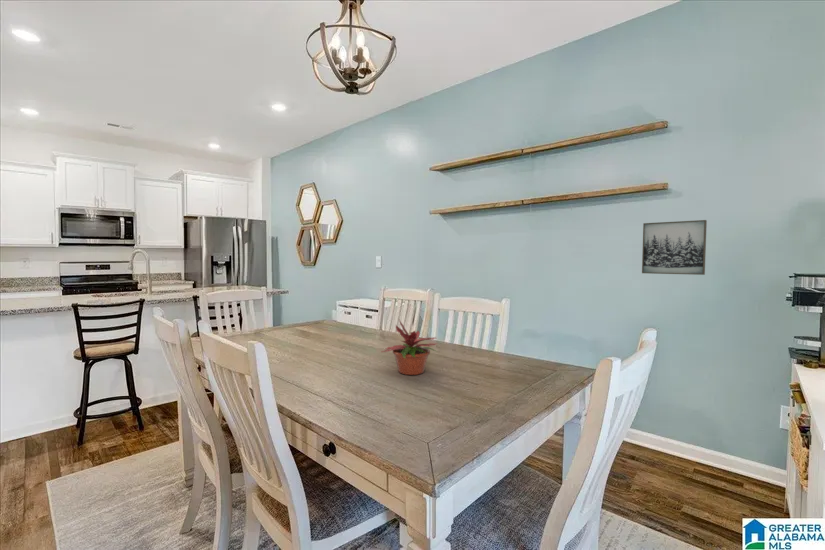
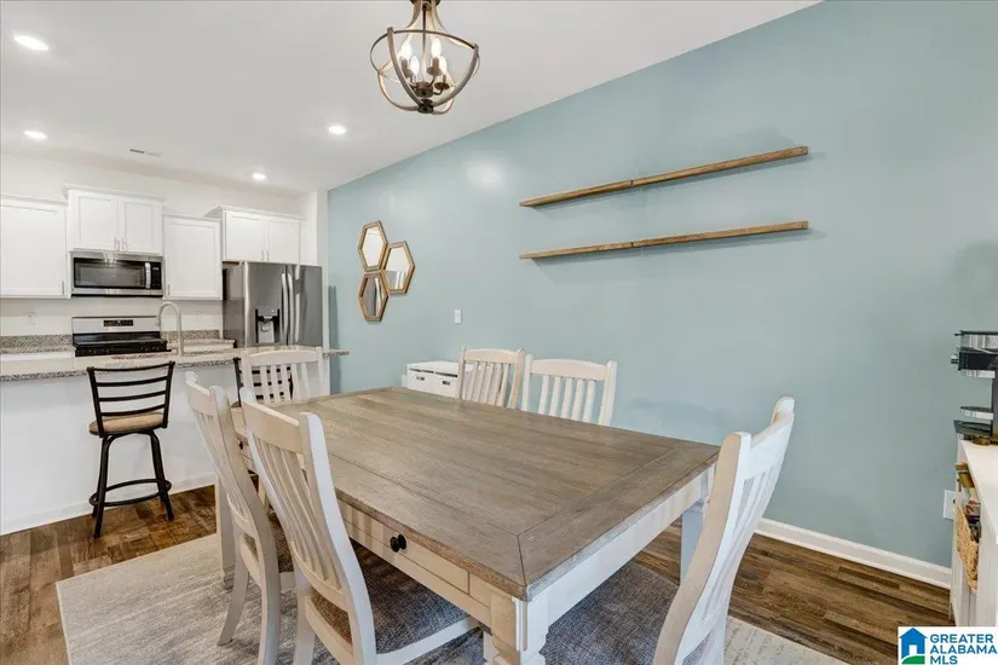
- potted plant [382,317,439,376]
- wall art [641,219,708,276]
